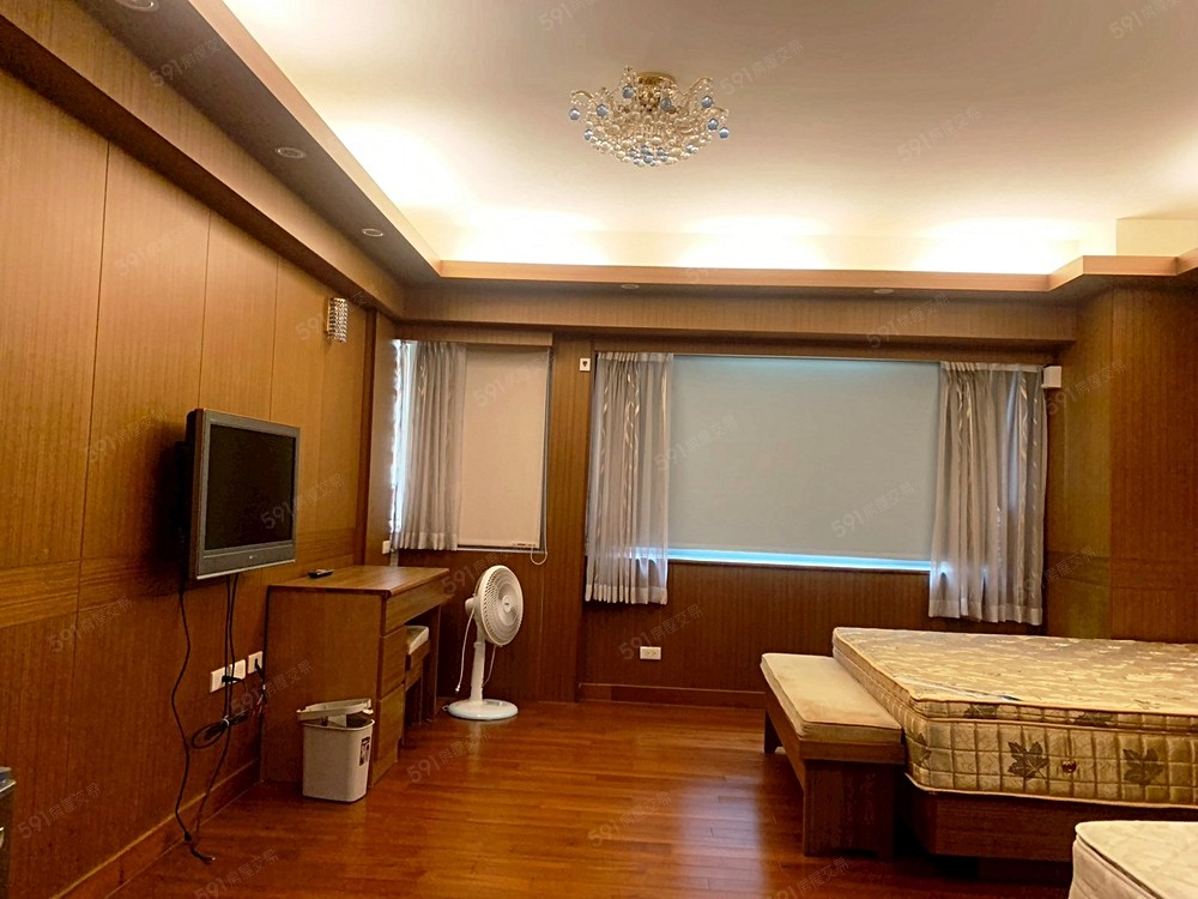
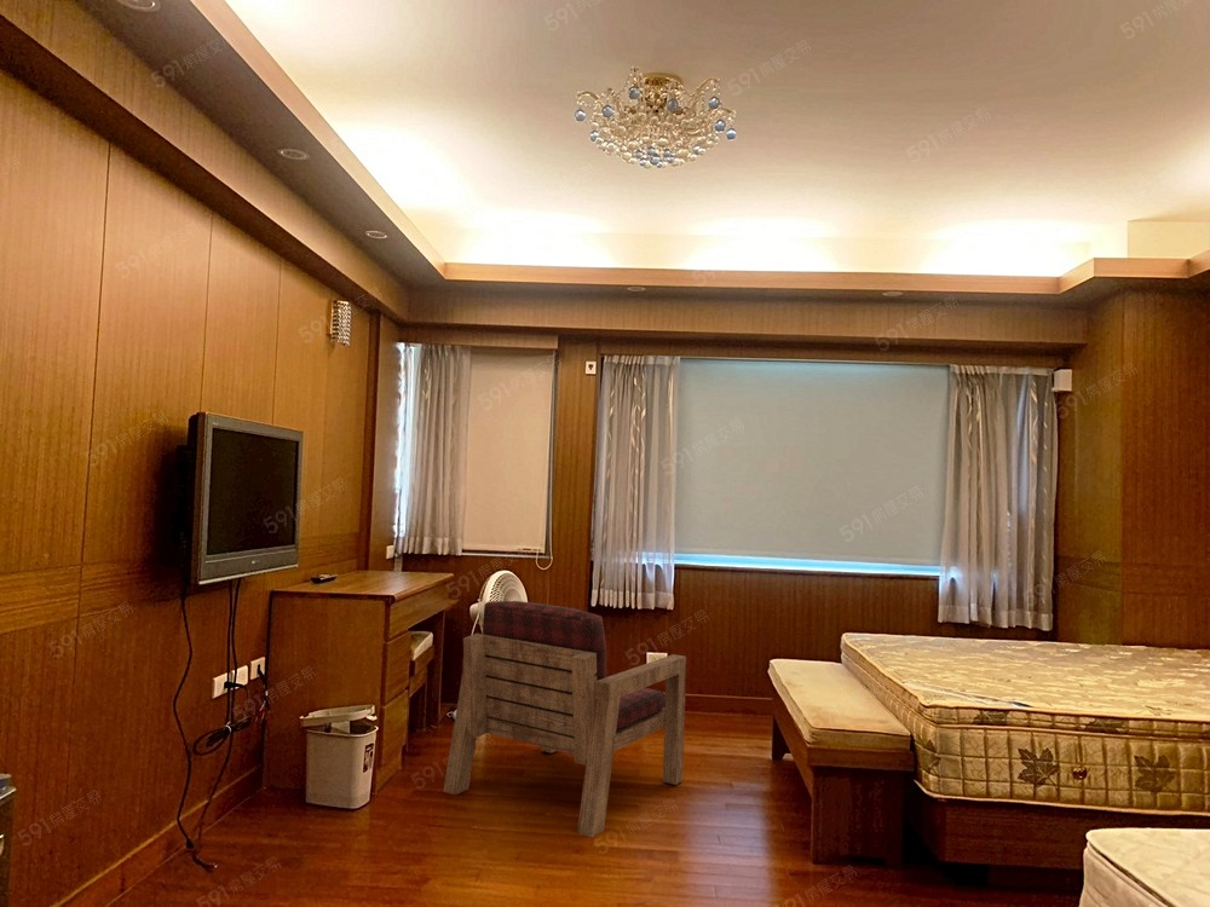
+ armchair [443,600,687,838]
